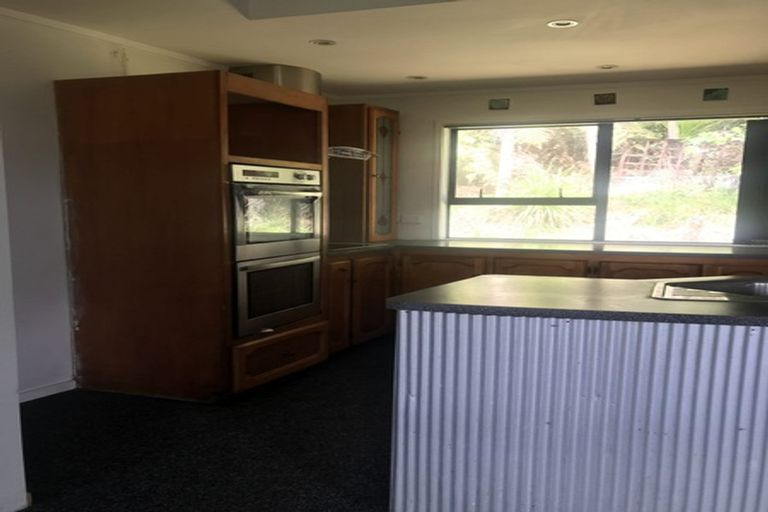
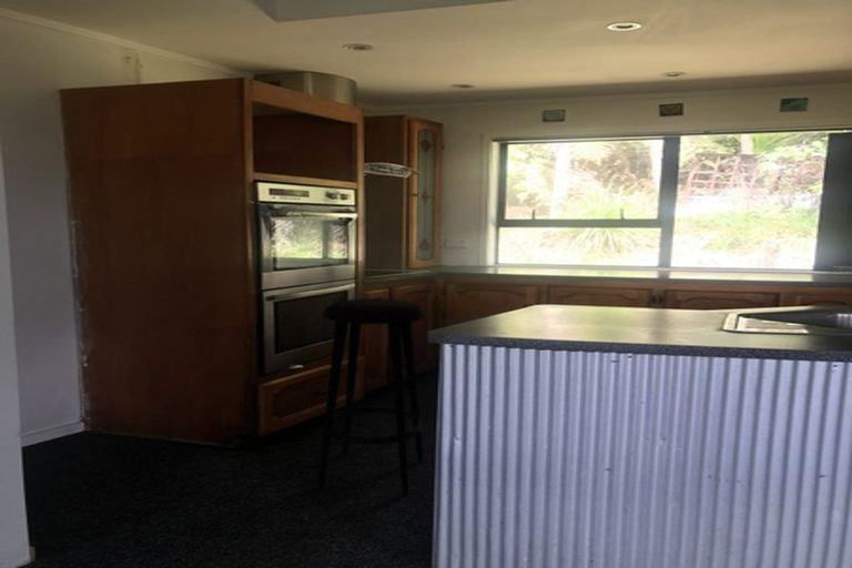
+ stool [317,297,426,497]
